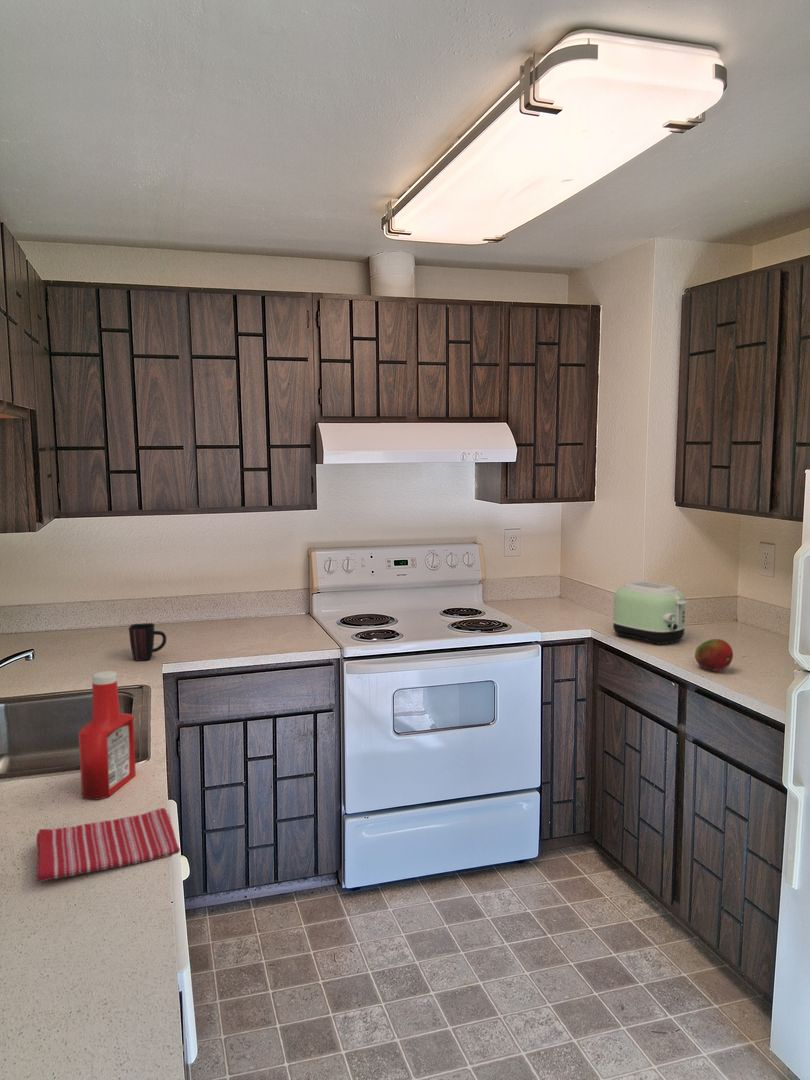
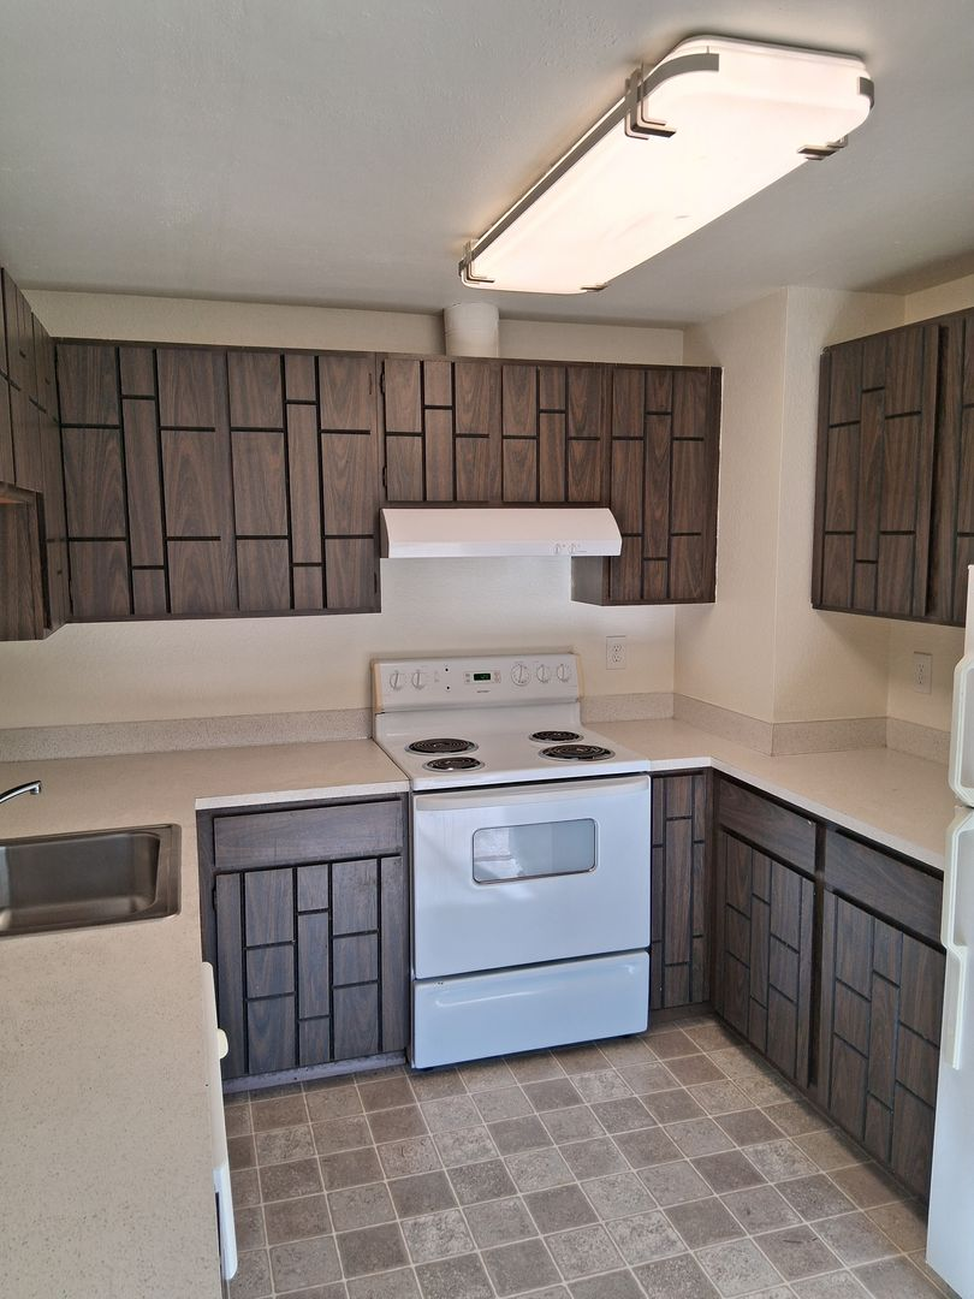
- dish towel [35,807,181,883]
- toaster [611,580,689,646]
- fruit [694,638,734,672]
- mug [128,622,168,662]
- soap bottle [78,670,137,801]
